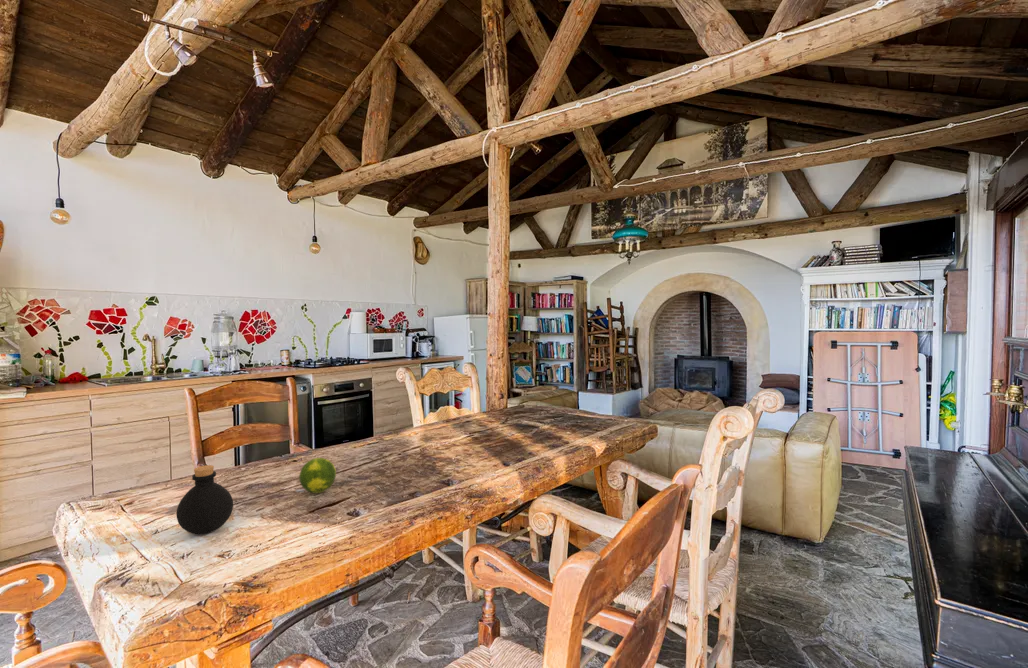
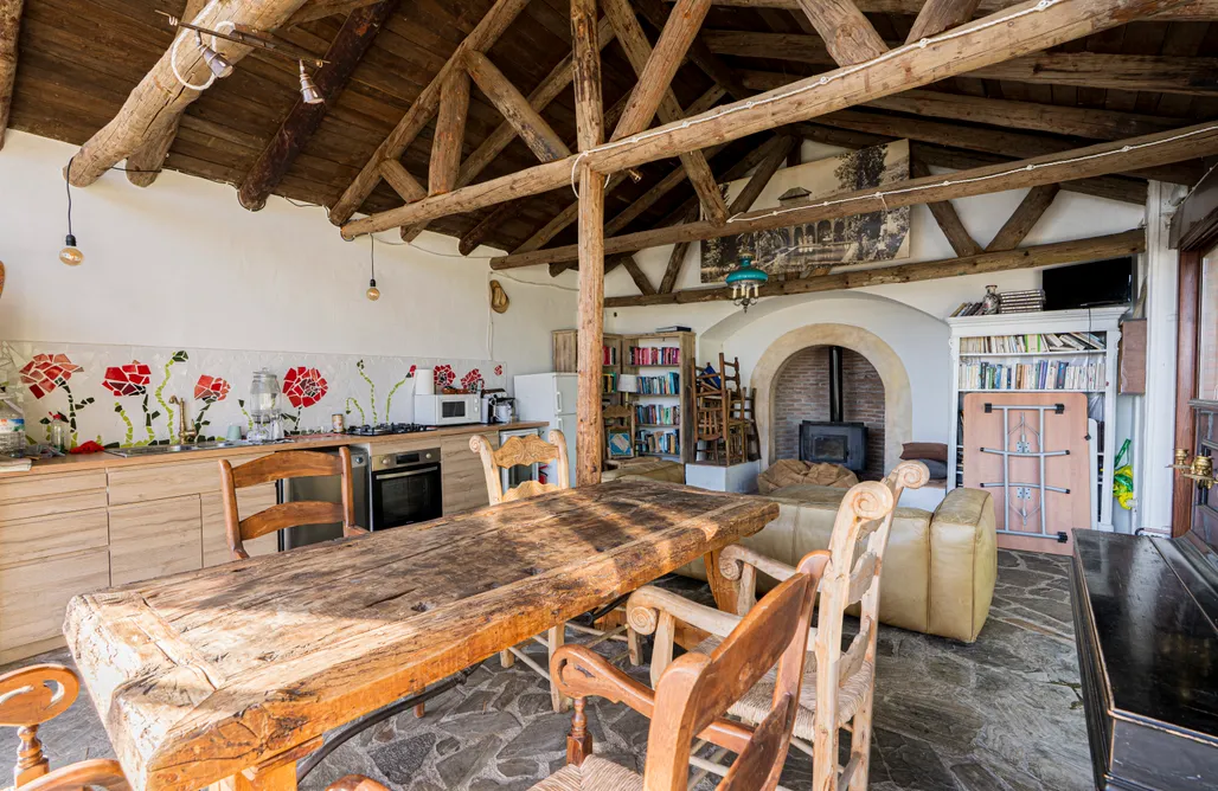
- bottle [175,464,234,536]
- fruit [298,457,337,494]
